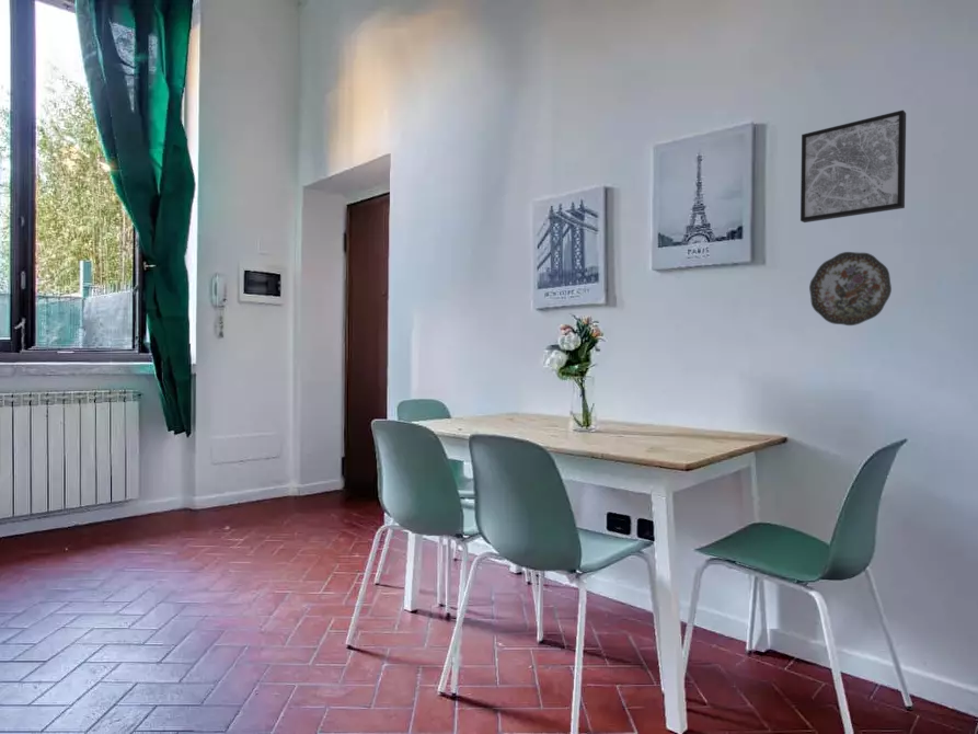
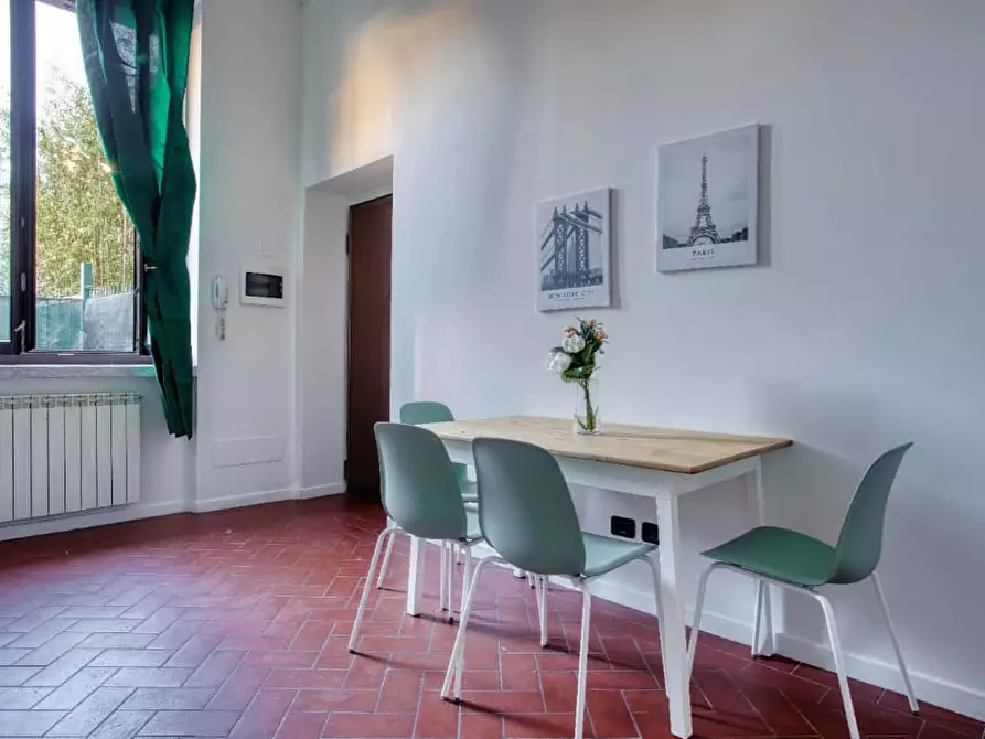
- decorative plate [808,251,893,326]
- wall art [799,108,907,223]
